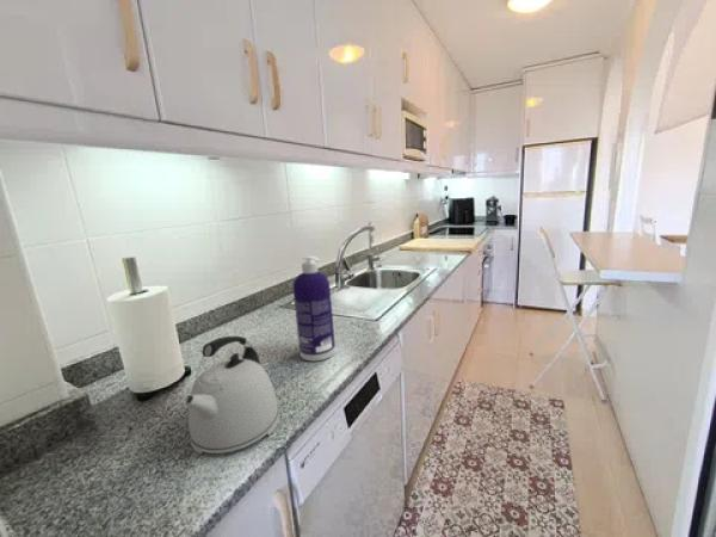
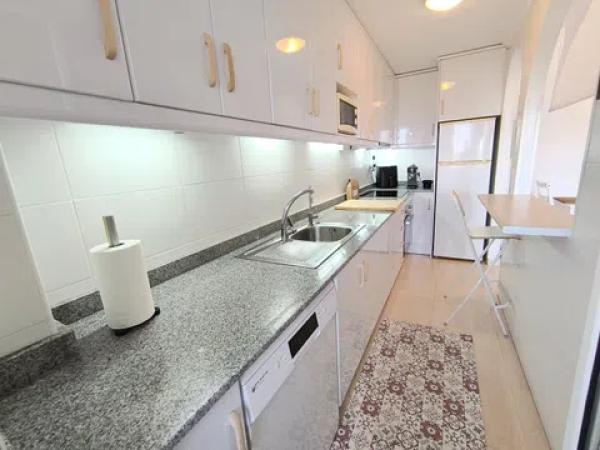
- spray bottle [291,255,337,362]
- kettle [183,335,280,455]
